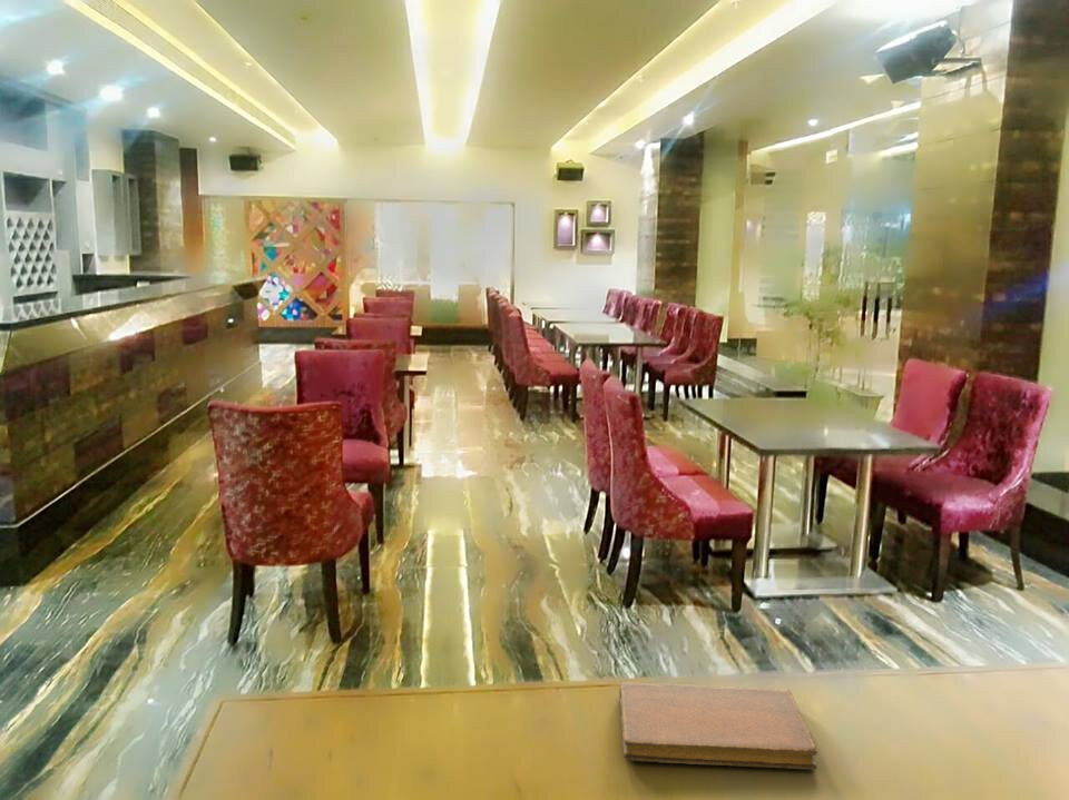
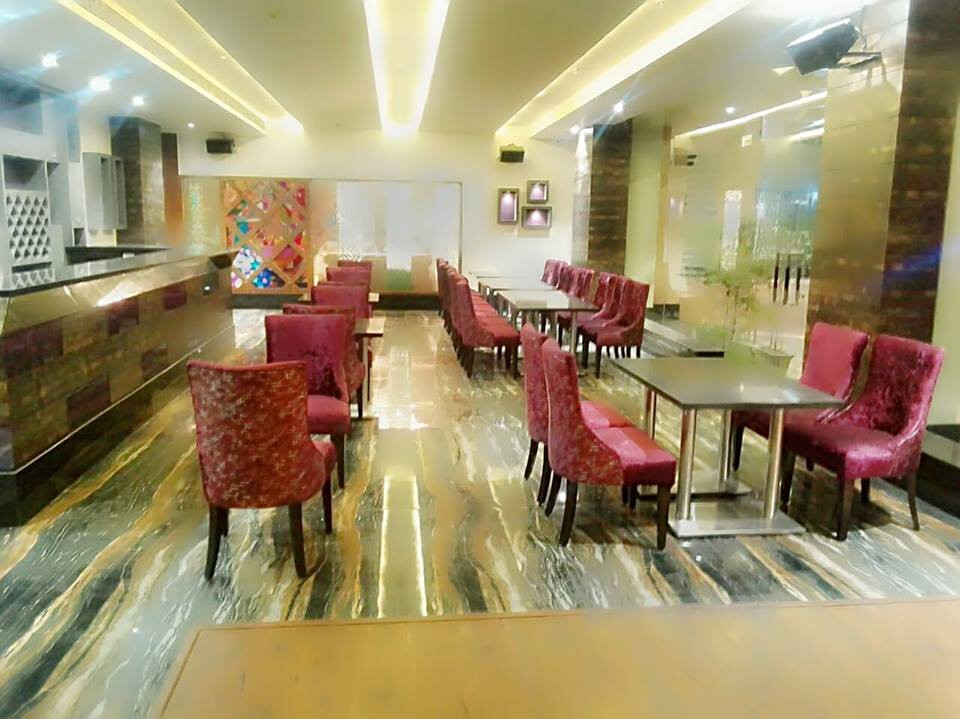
- notebook [618,681,818,771]
